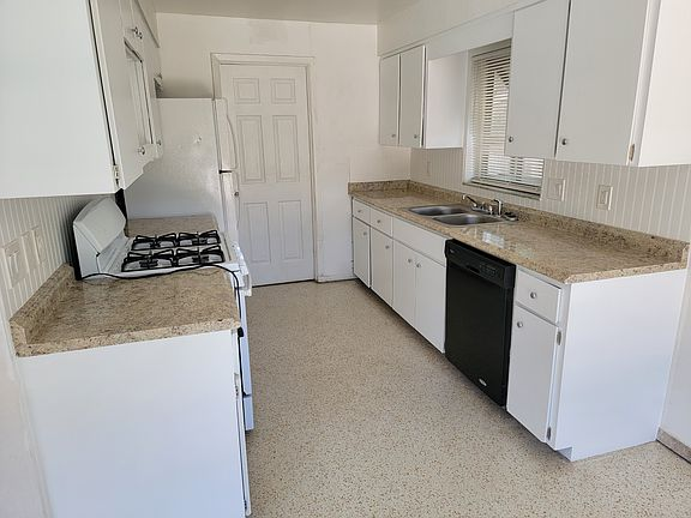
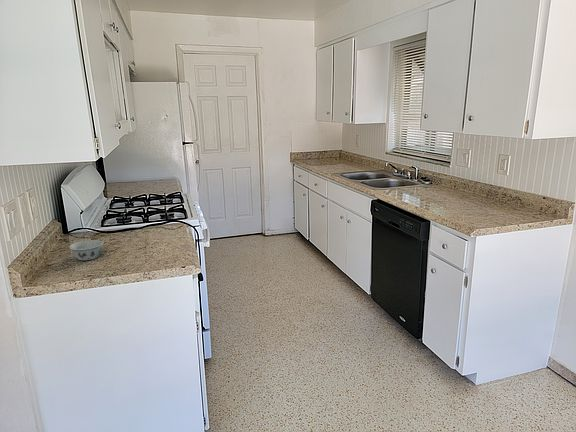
+ bowl [69,239,104,261]
